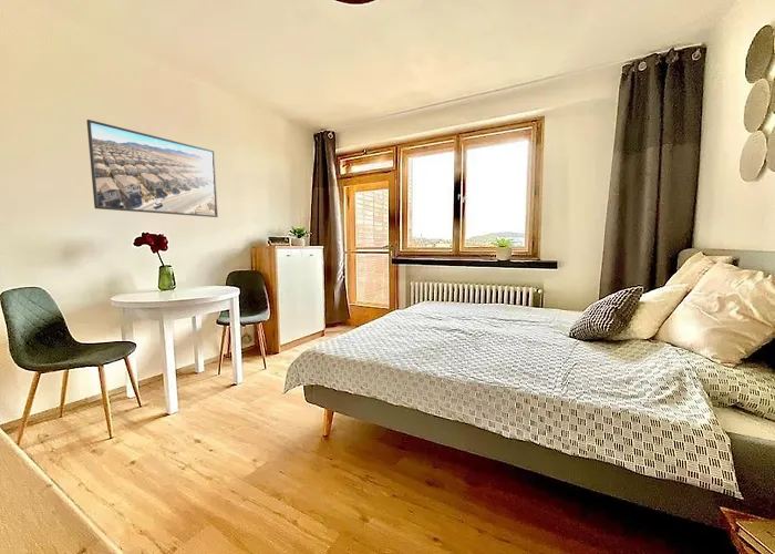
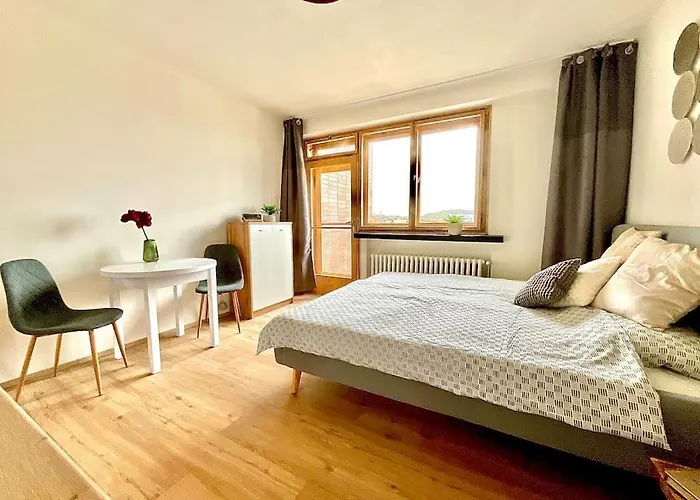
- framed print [85,119,219,218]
